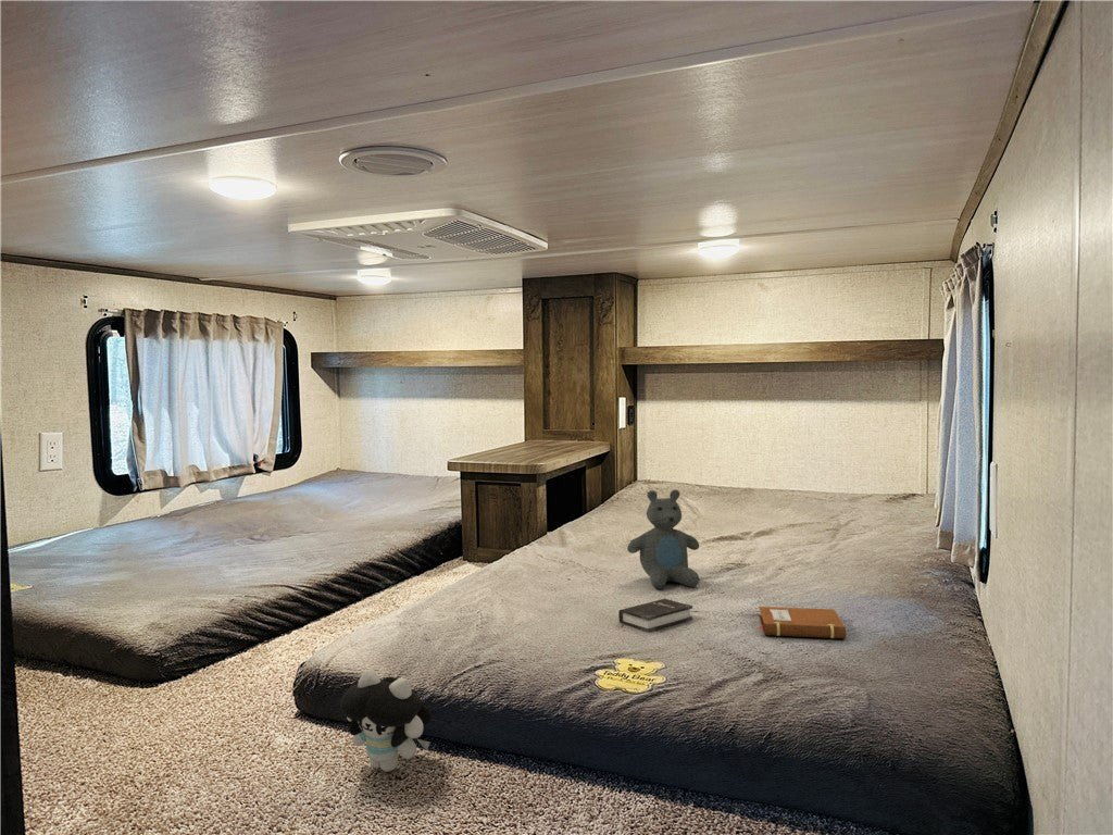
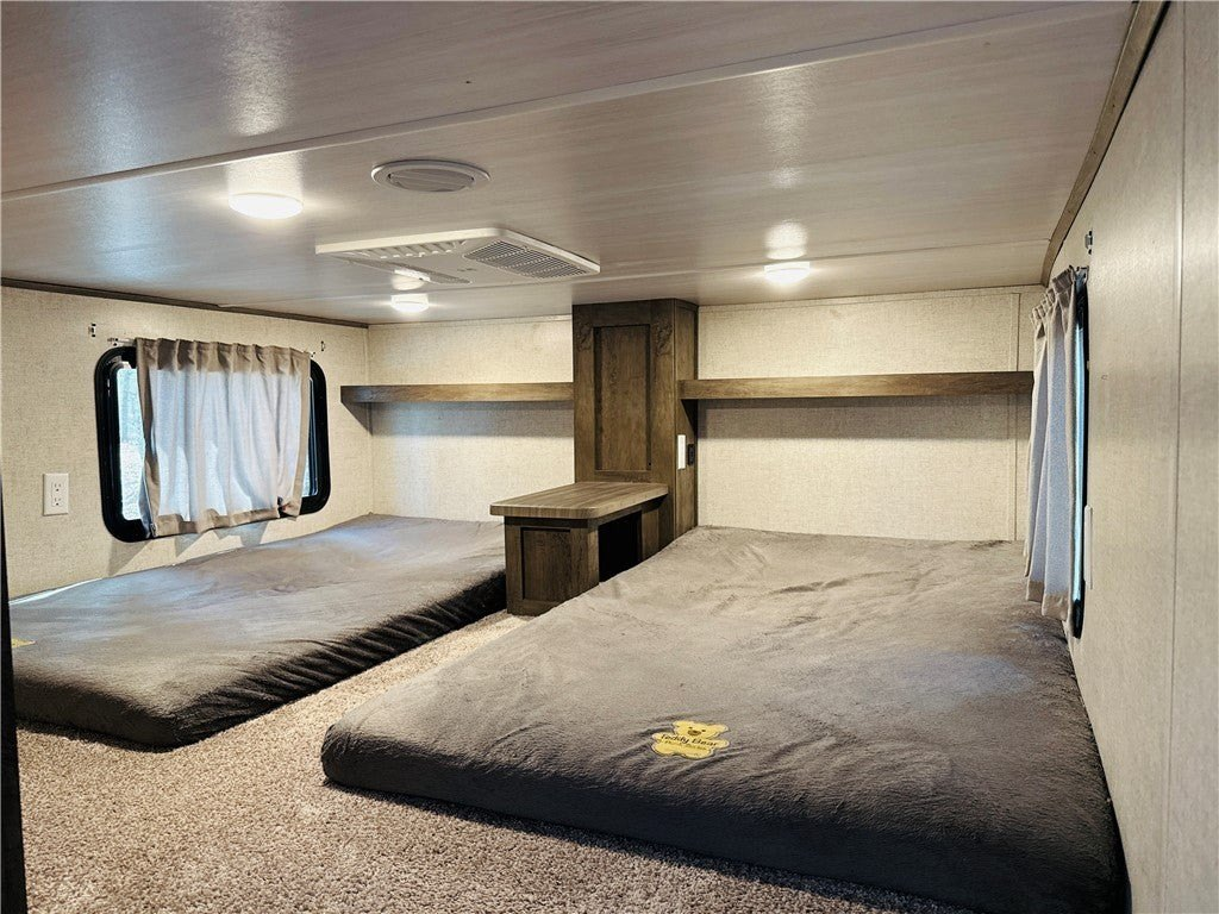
- notebook [758,606,847,639]
- hardback book [617,598,693,634]
- plush toy [339,669,433,773]
- teddy bear [626,488,700,590]
